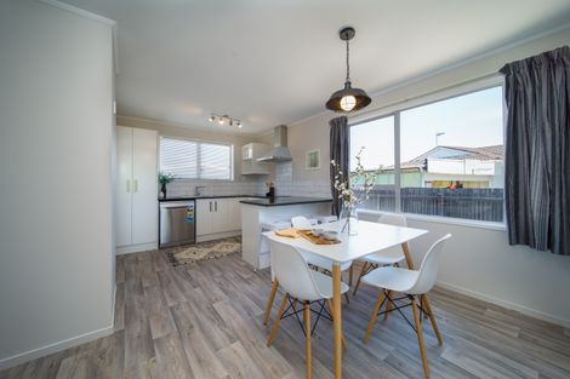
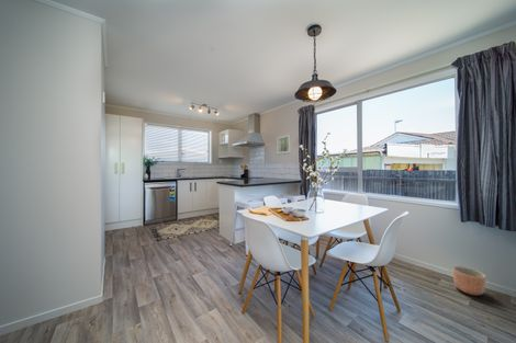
+ planter [452,265,486,297]
